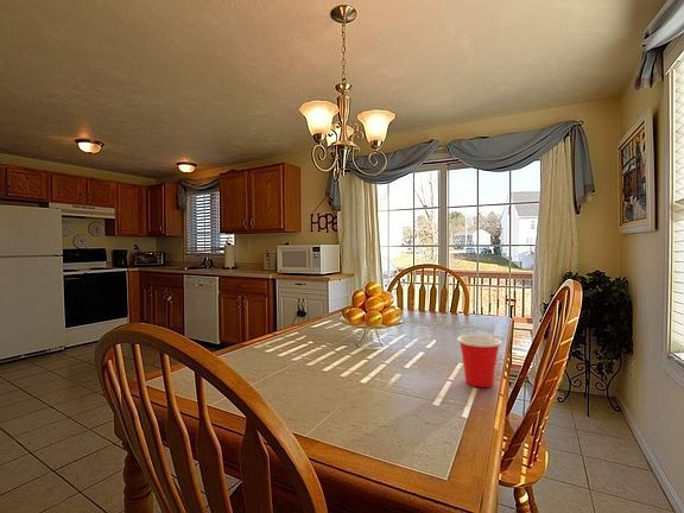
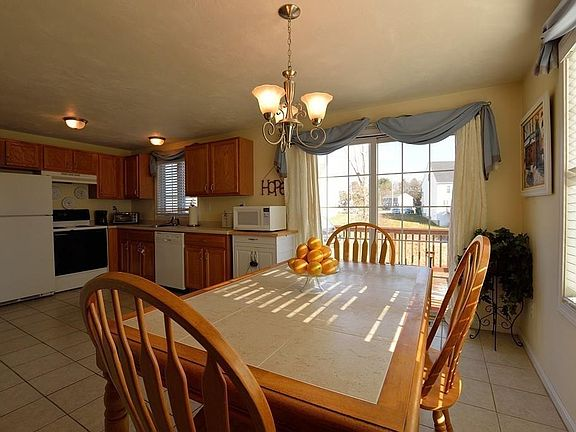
- cup [456,334,502,388]
